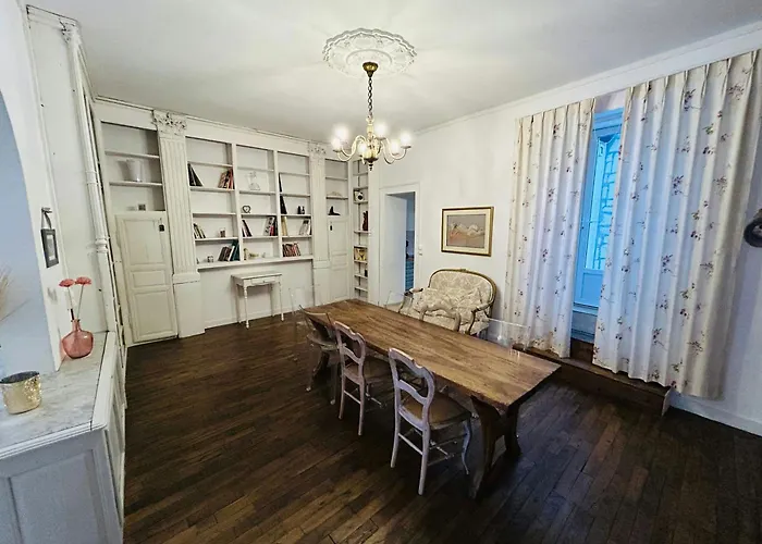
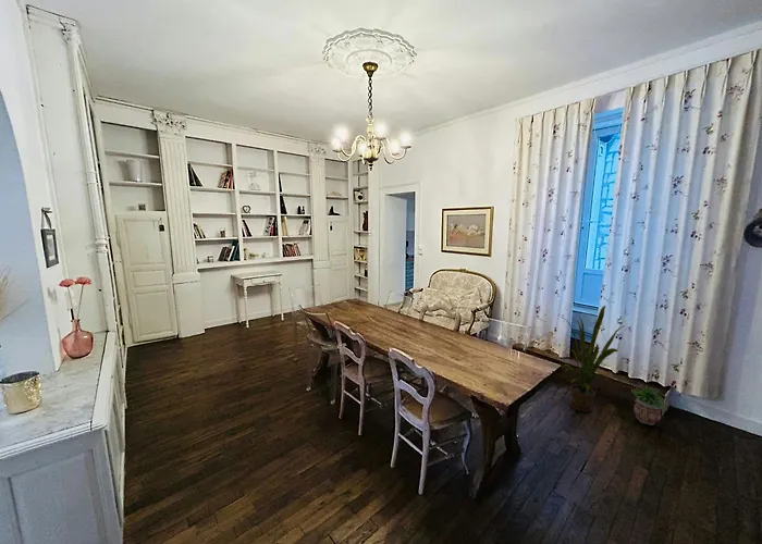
+ house plant [560,305,626,413]
+ potted plant [630,385,669,426]
